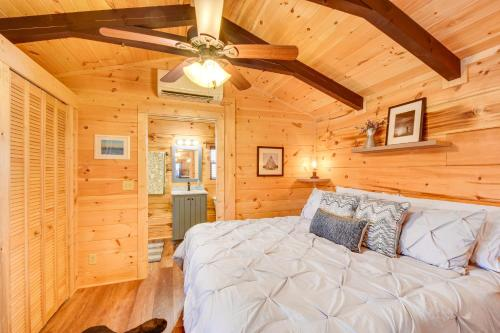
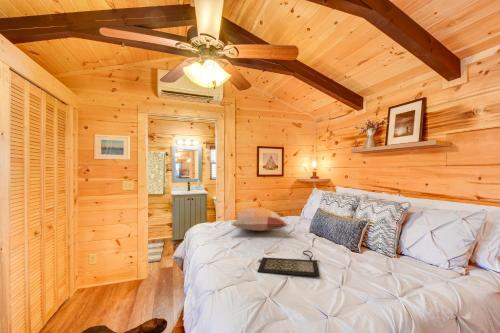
+ decorative pillow [230,206,289,232]
+ clutch bag [256,250,321,277]
